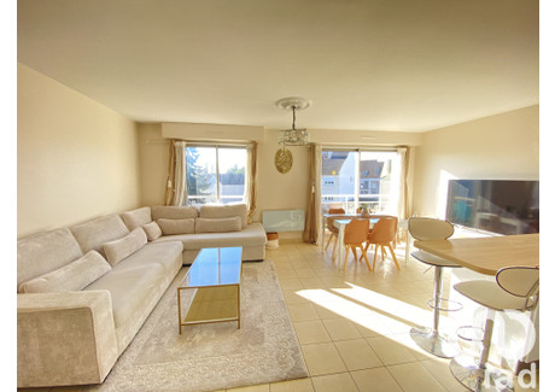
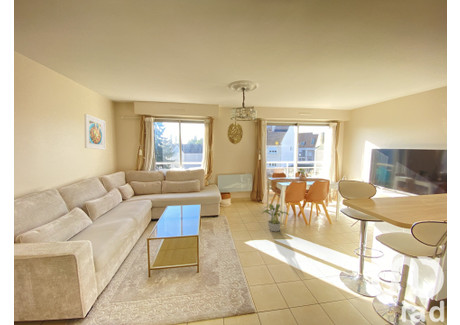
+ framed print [84,113,106,151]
+ potted plant [261,203,290,232]
